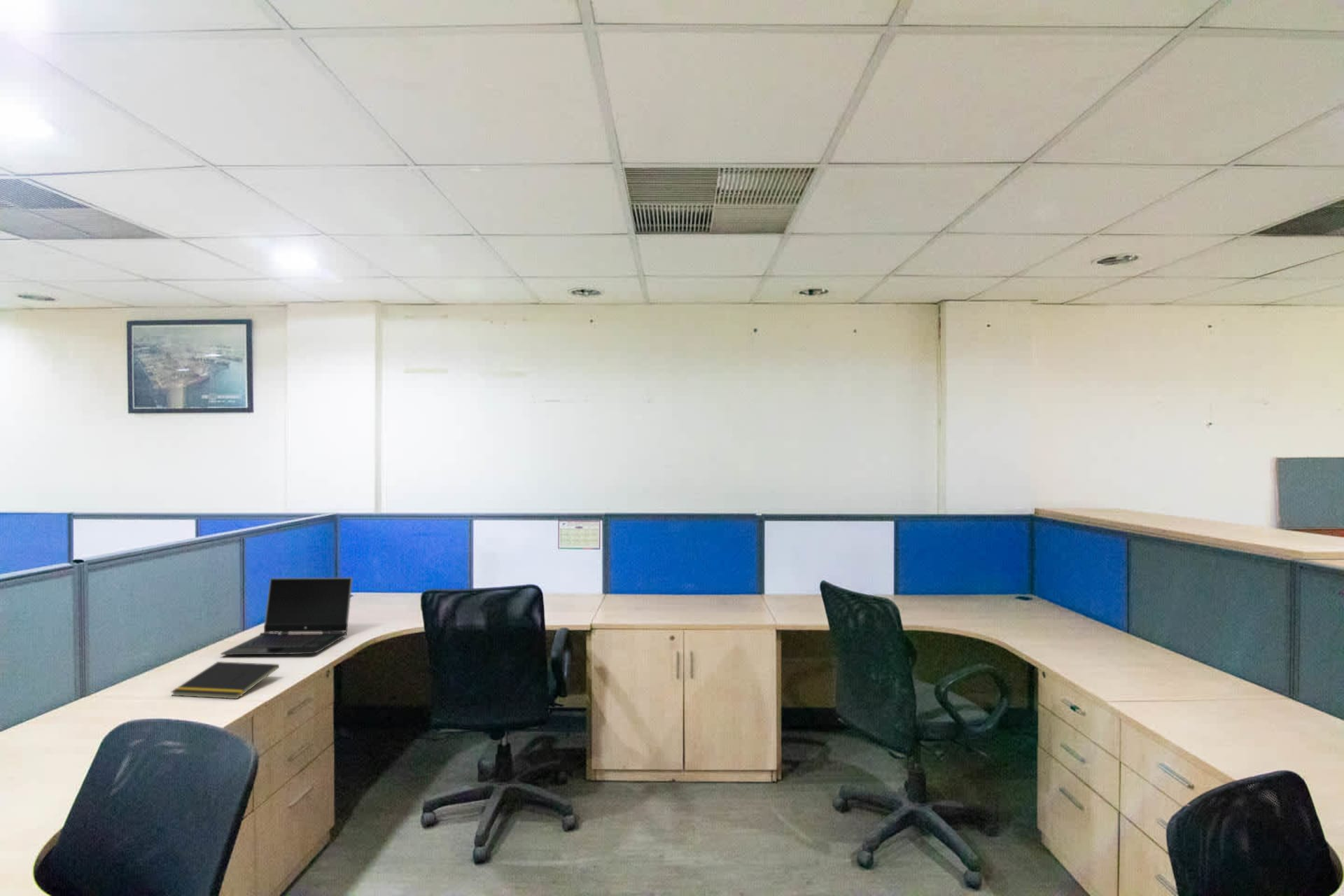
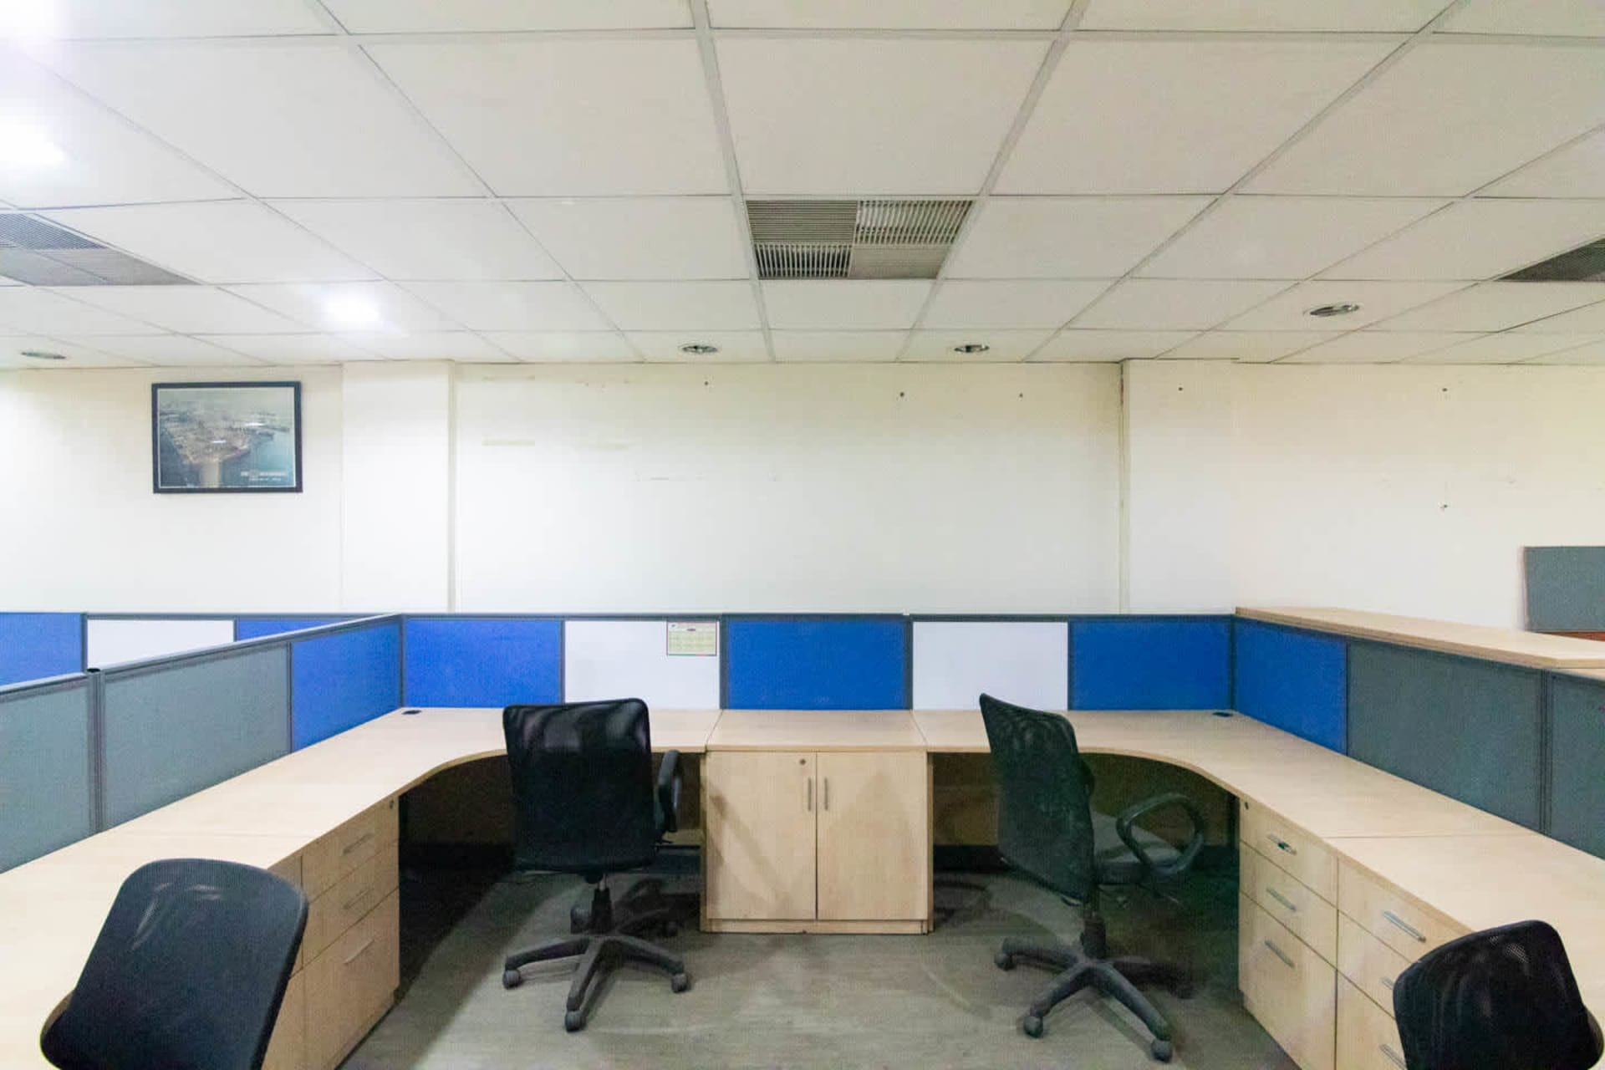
- notepad [170,661,280,699]
- laptop computer [220,577,353,655]
